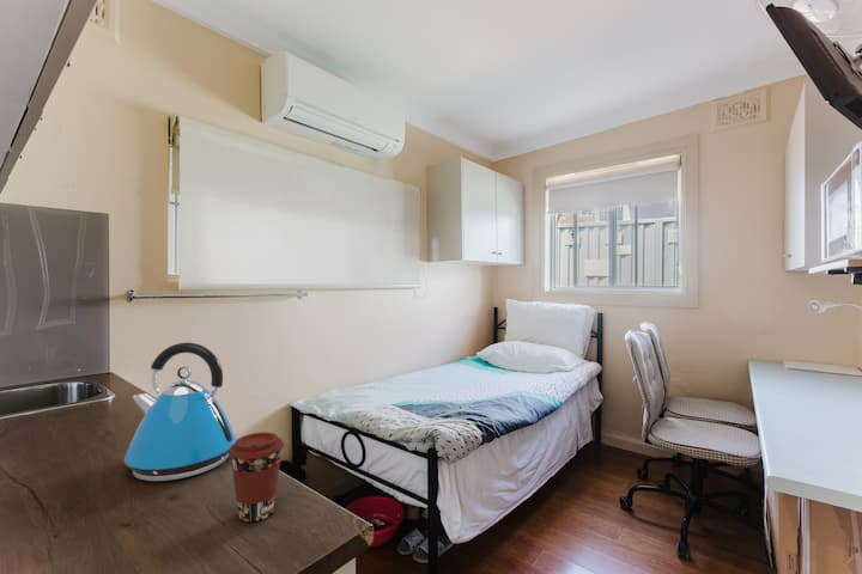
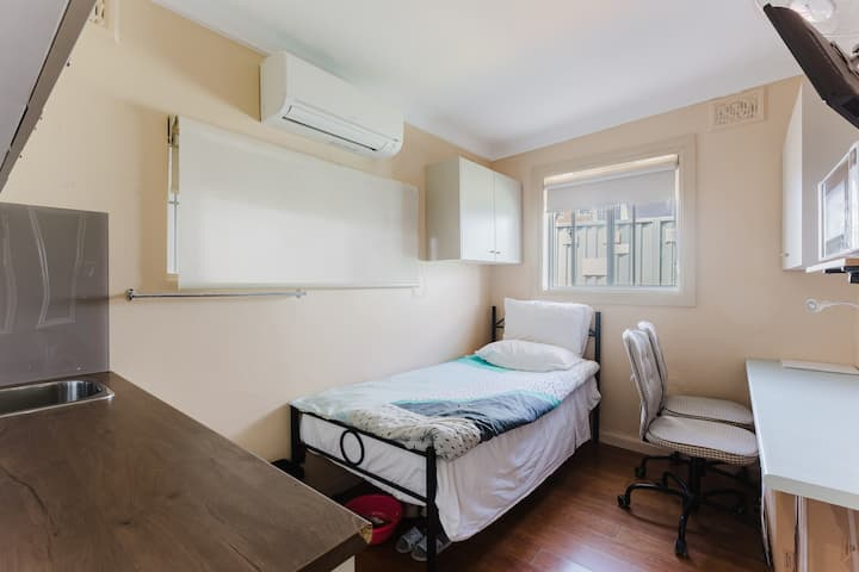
- kettle [123,342,237,482]
- coffee cup [229,432,285,523]
